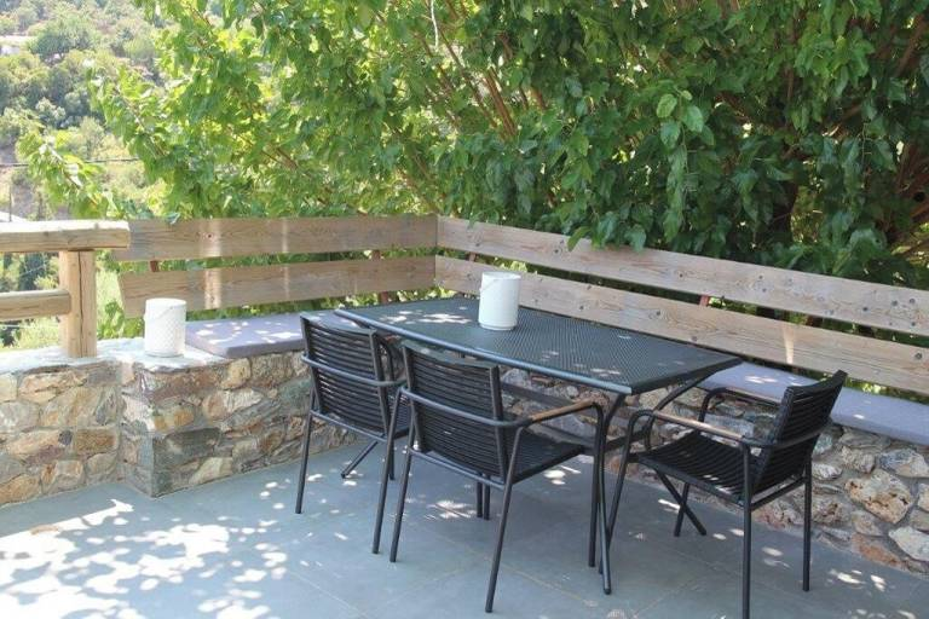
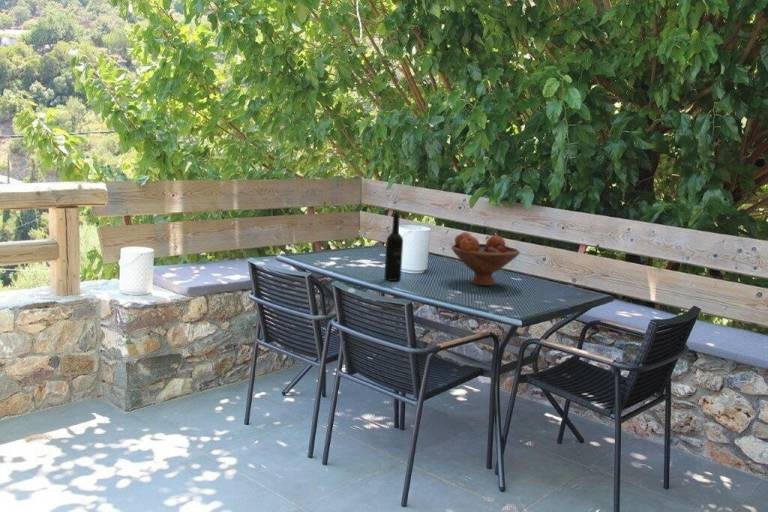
+ wine bottle [383,210,404,282]
+ fruit bowl [450,231,521,287]
